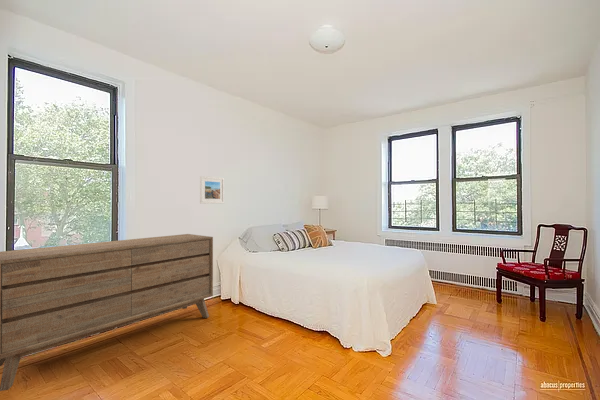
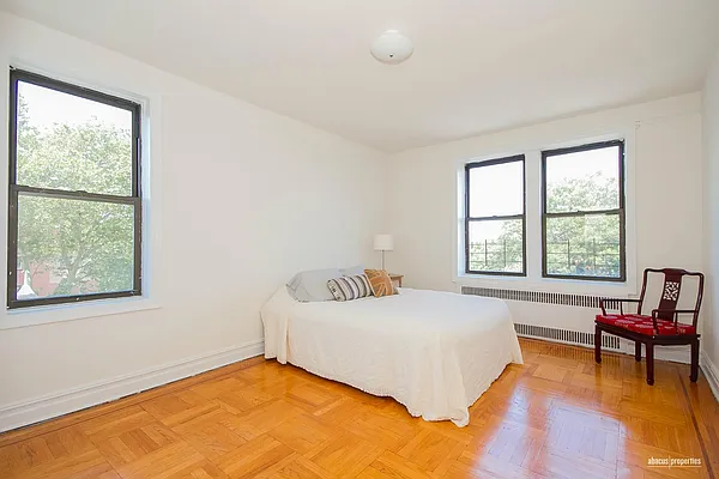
- dresser [0,233,214,392]
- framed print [199,175,225,205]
